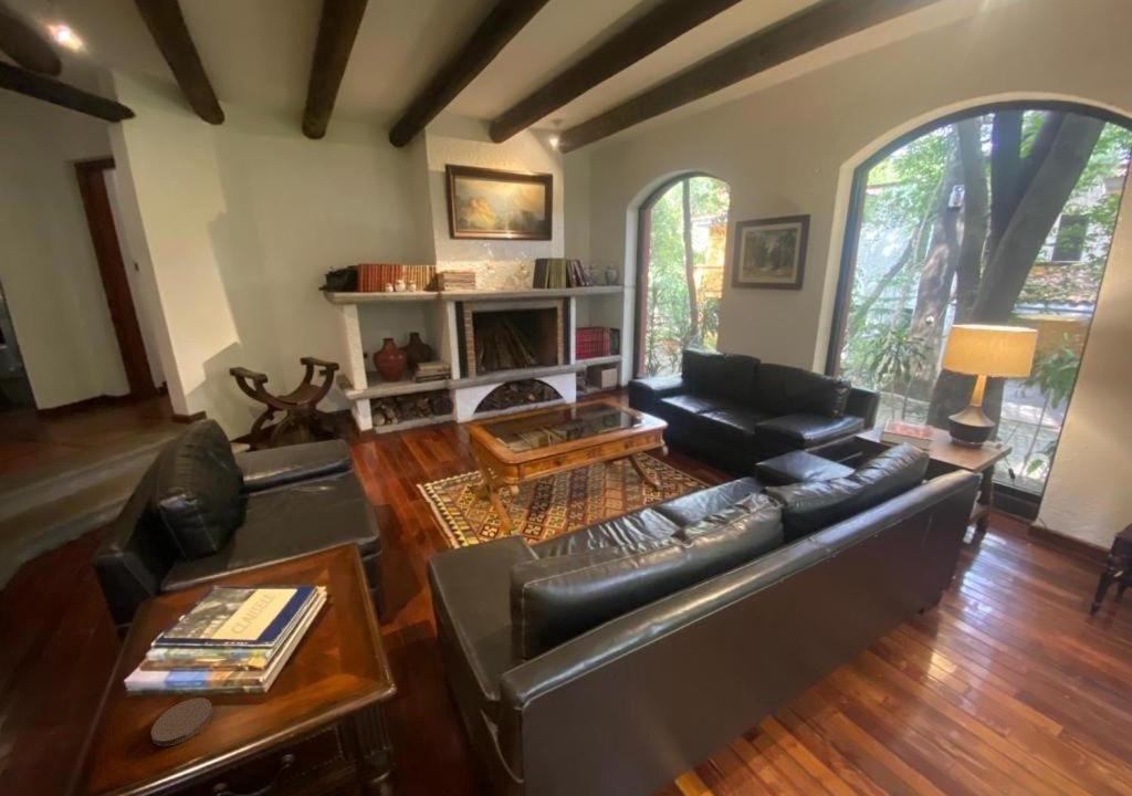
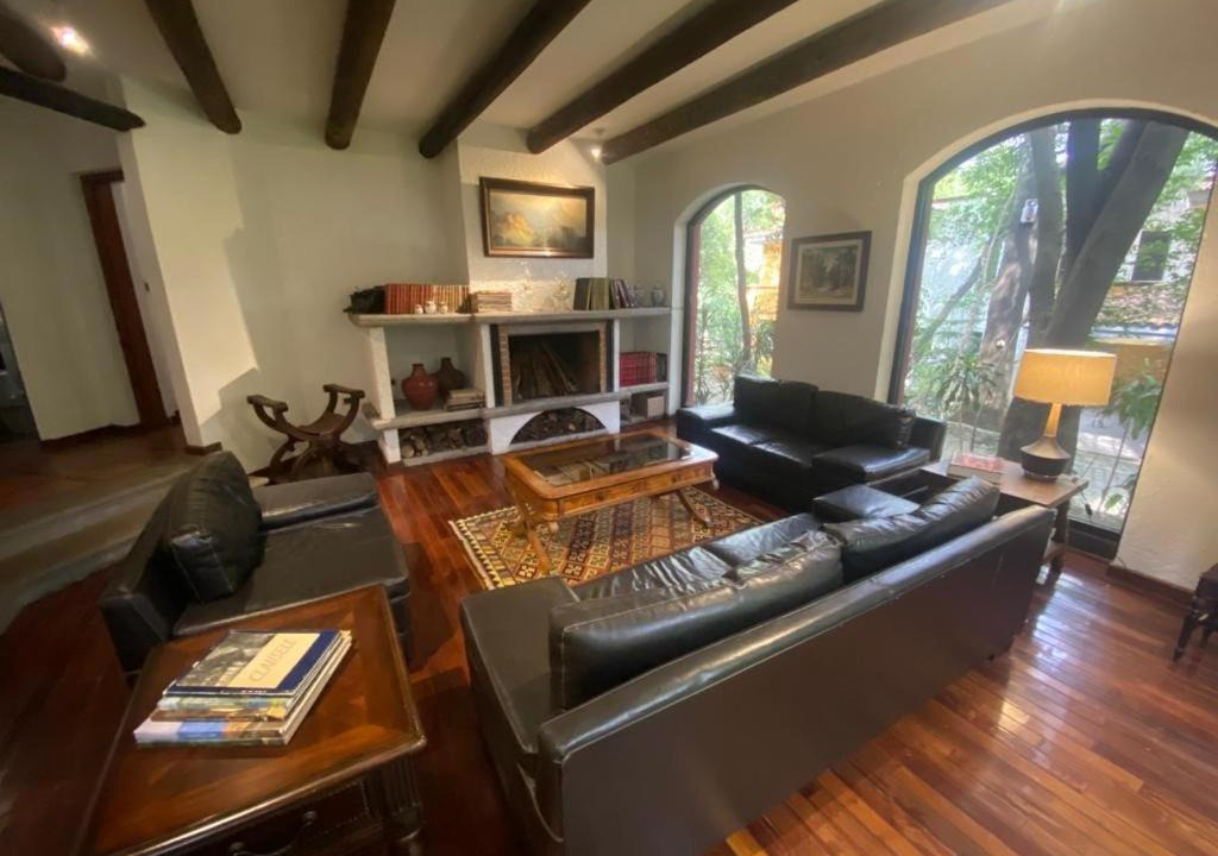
- coaster [150,696,213,747]
